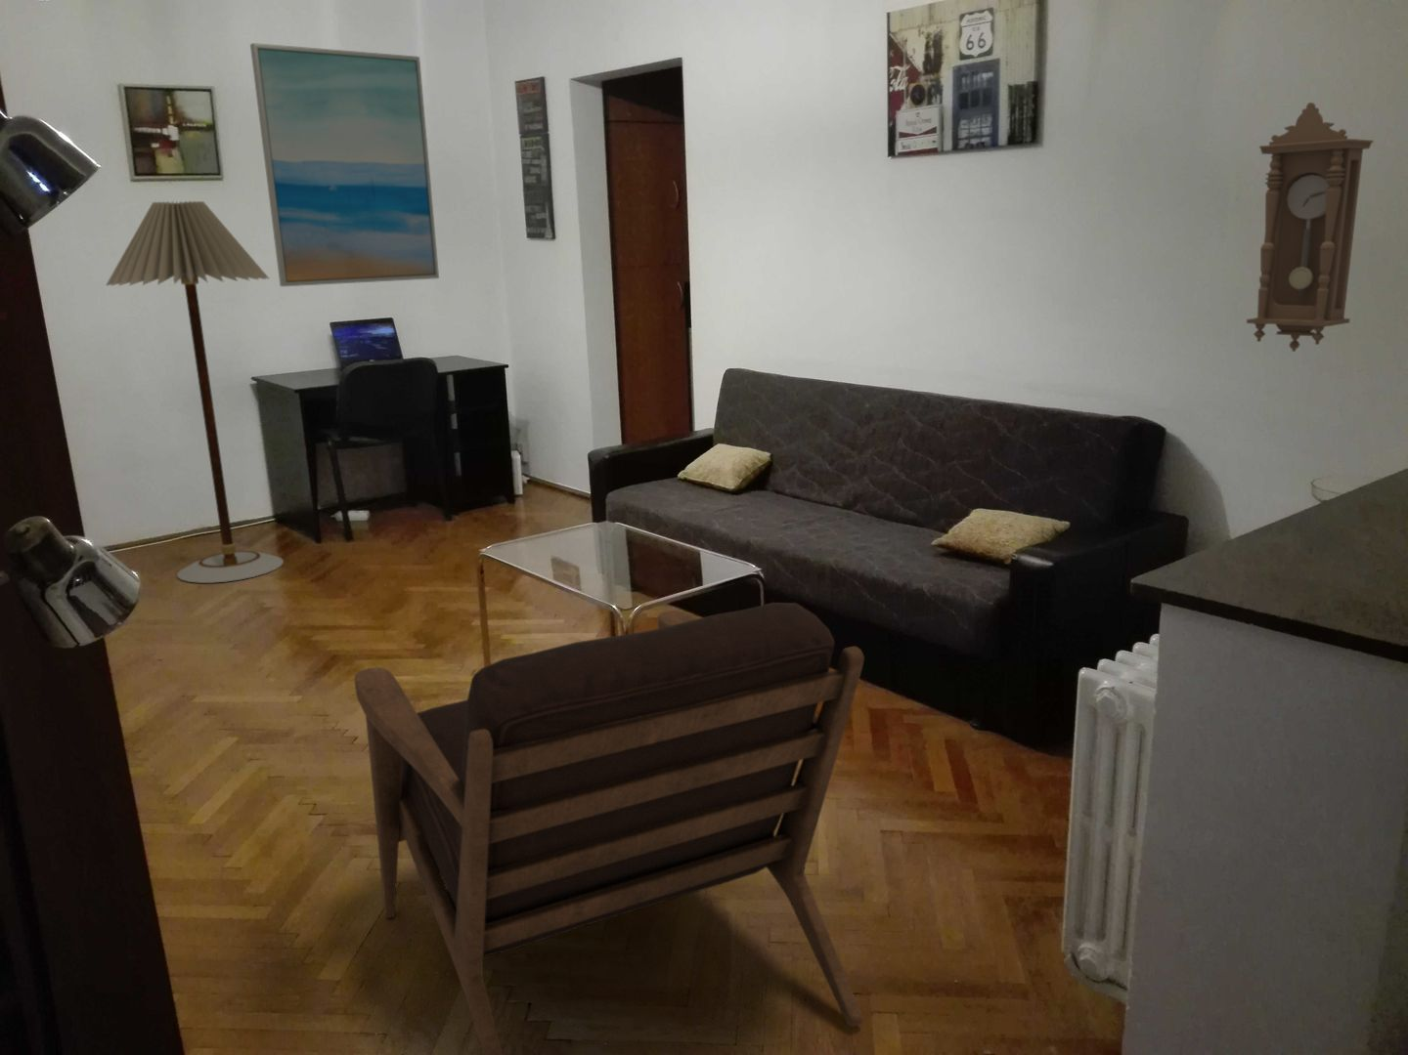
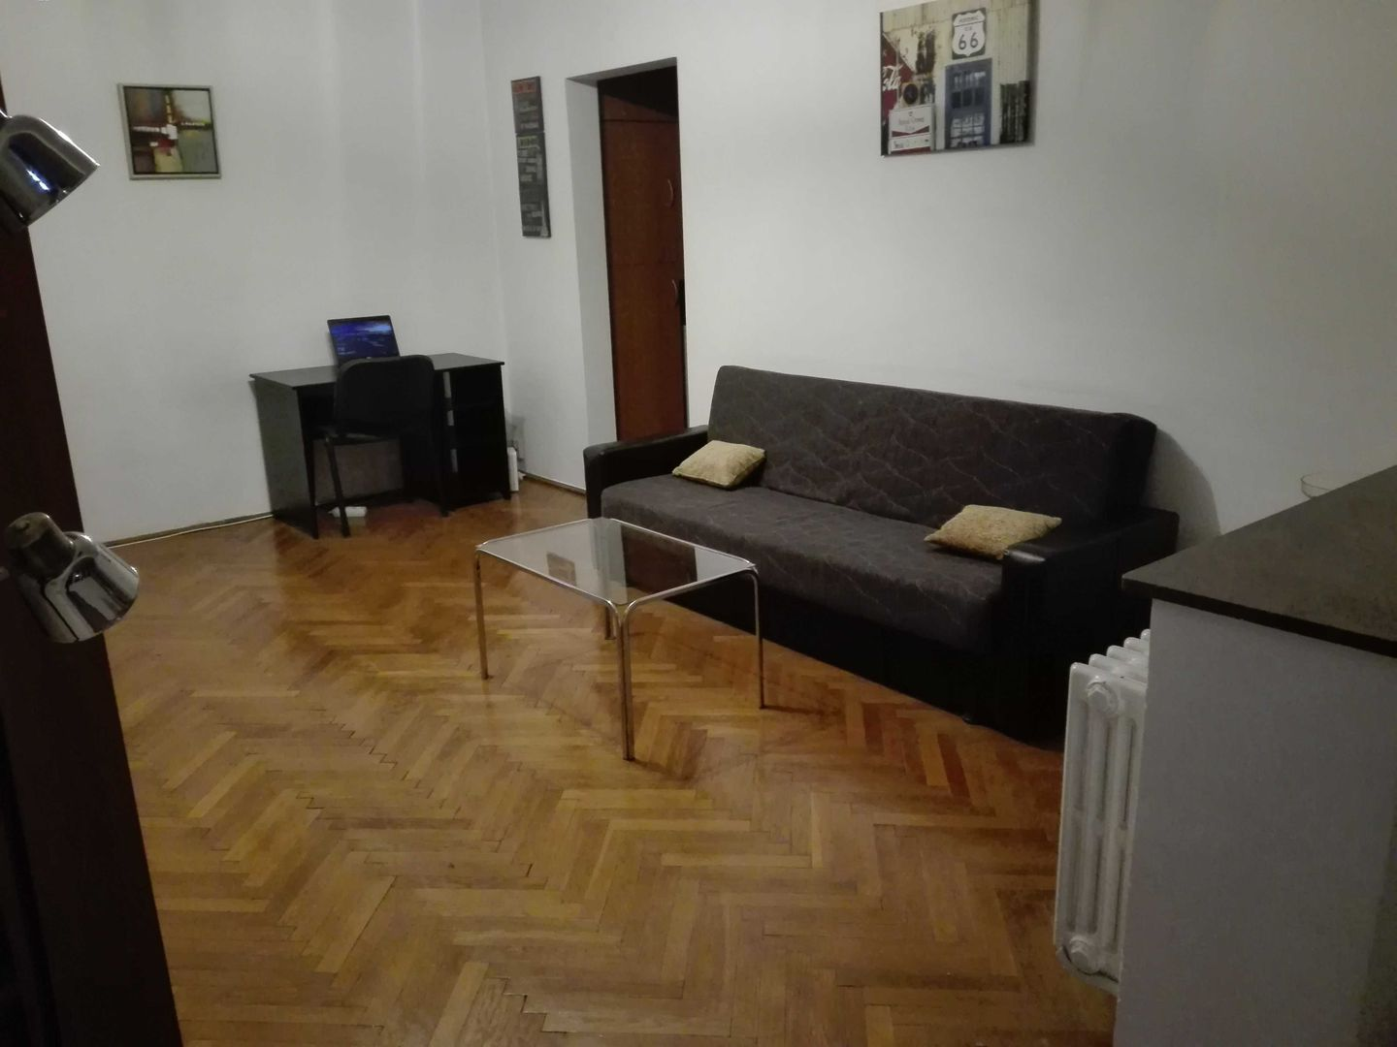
- pendulum clock [1246,102,1375,352]
- wall art [249,42,440,287]
- floor lamp [104,201,285,584]
- armchair [353,602,866,1055]
